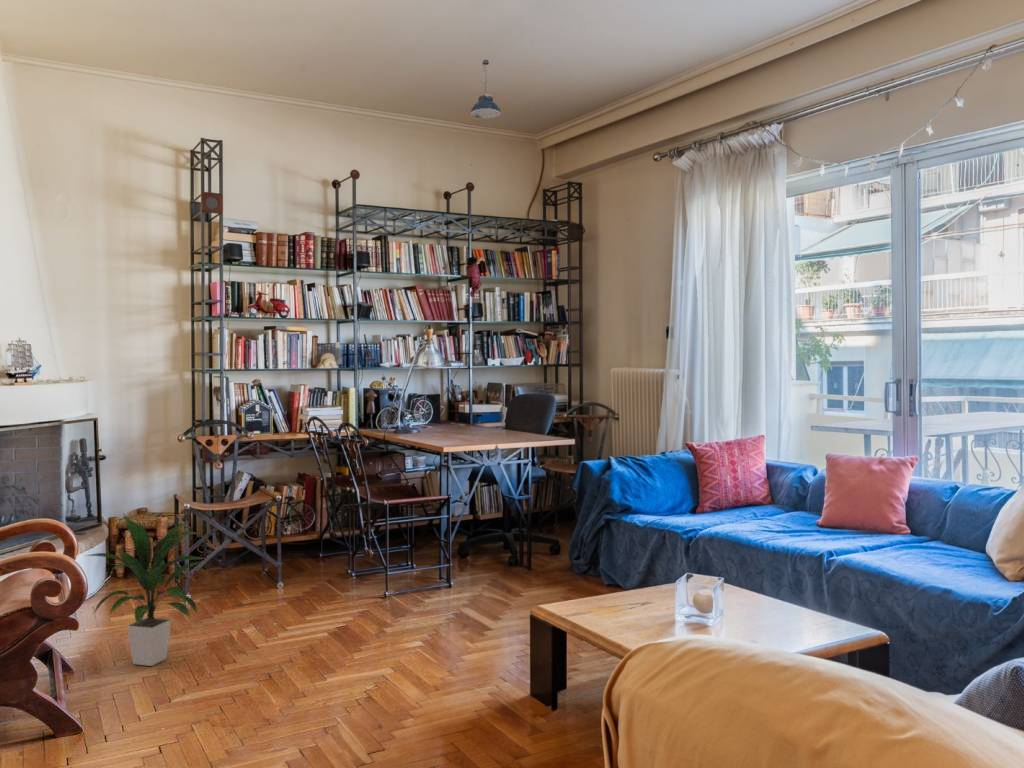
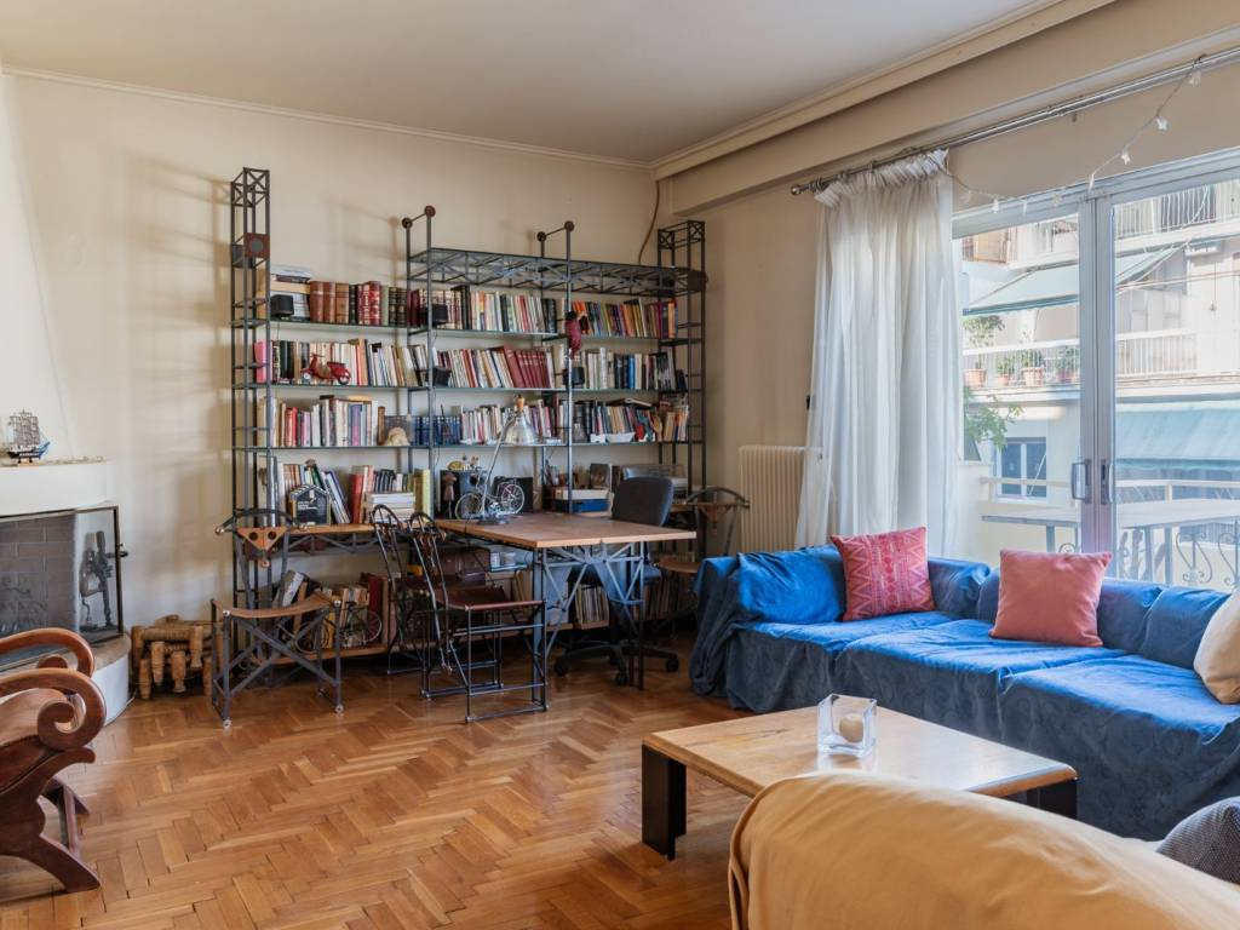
- pendant light [470,59,502,119]
- indoor plant [85,512,205,667]
